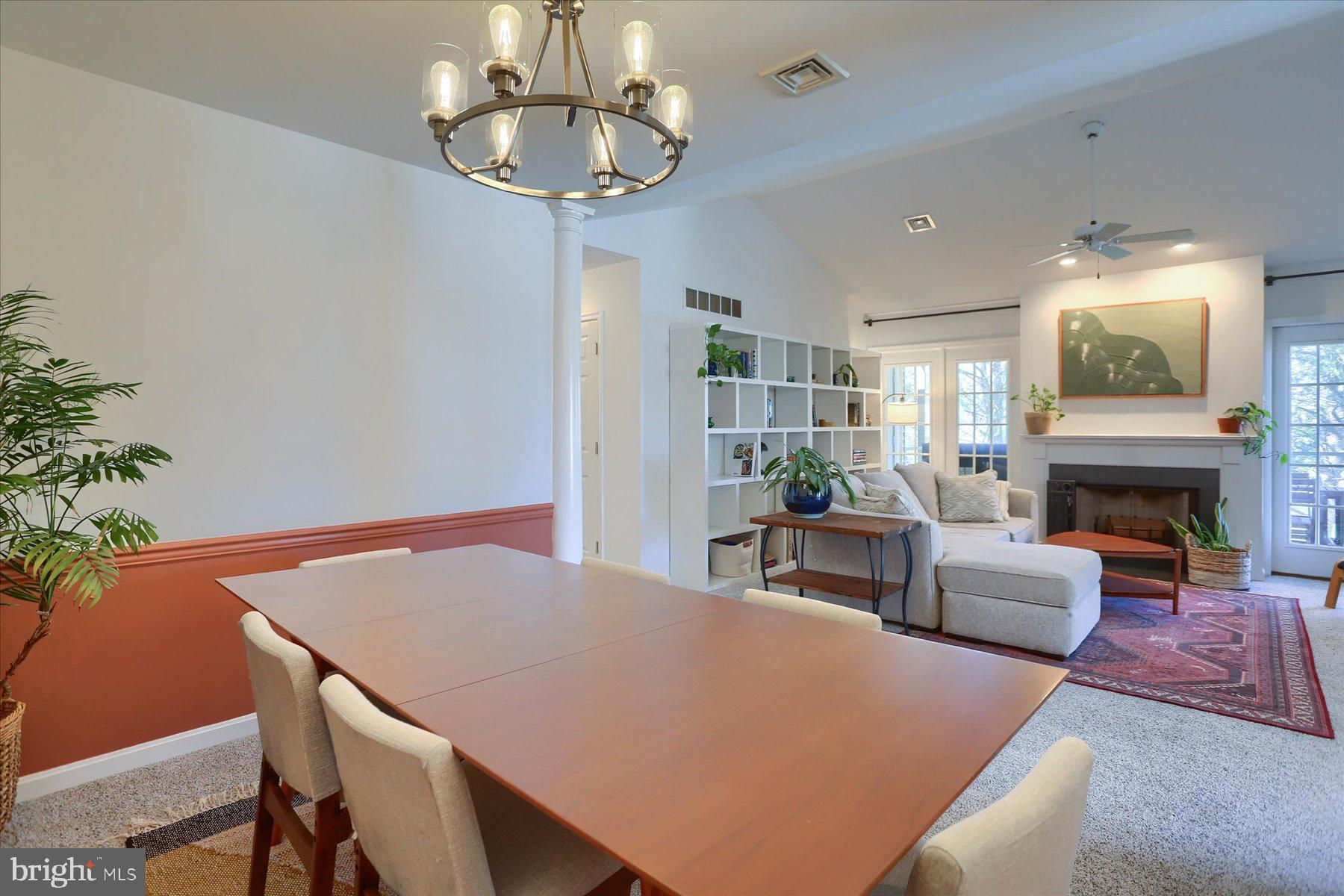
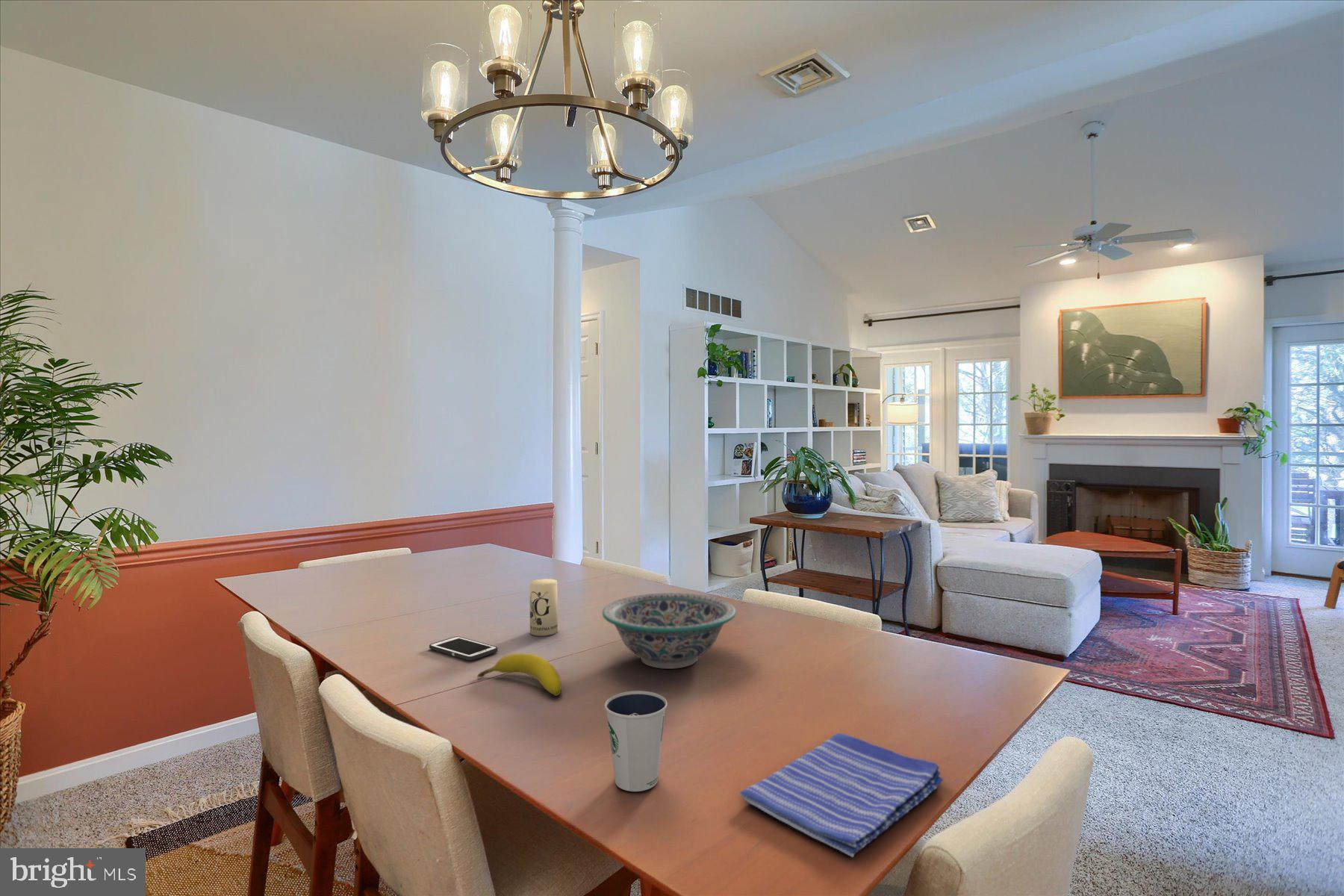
+ cell phone [429,635,498,662]
+ dish towel [738,732,944,858]
+ candle [529,578,559,637]
+ fruit [476,653,562,697]
+ dixie cup [604,690,668,792]
+ decorative bowl [602,592,737,670]
